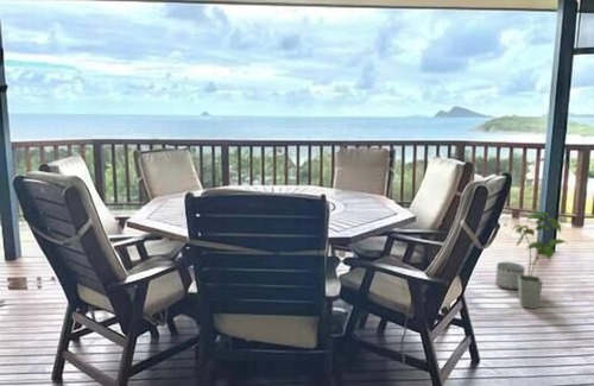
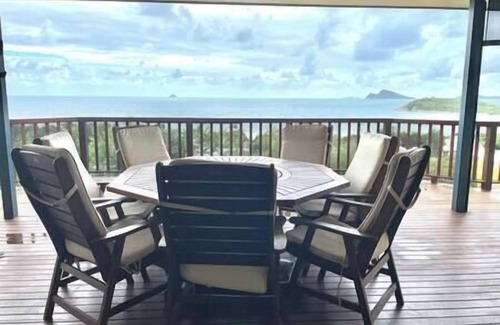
- house plant [510,210,569,310]
- planter [494,261,526,290]
